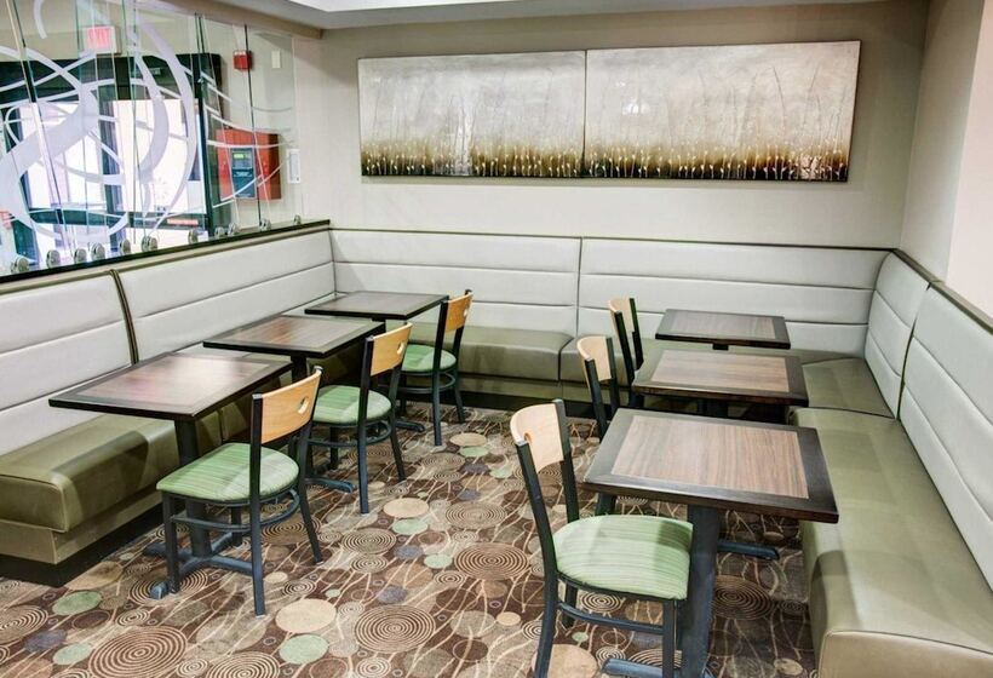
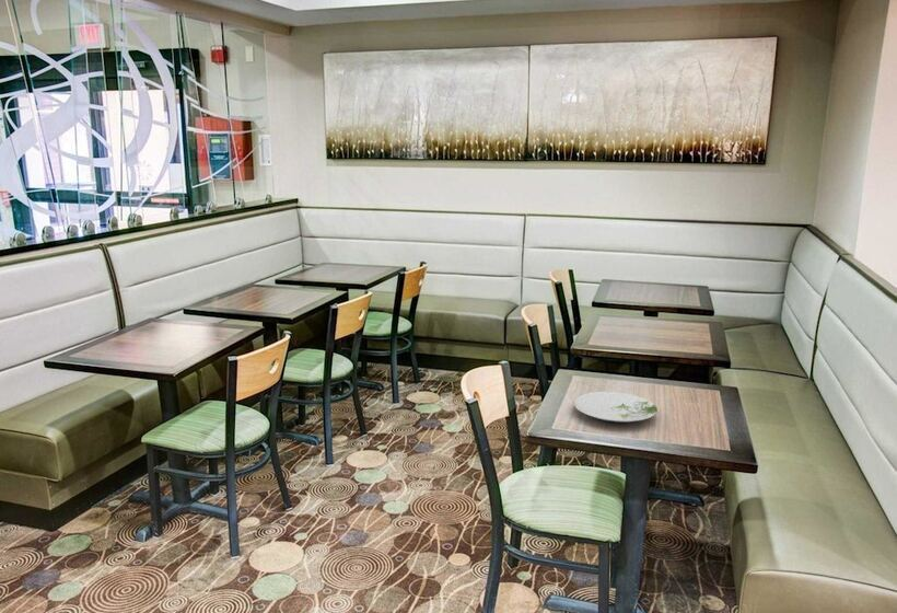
+ plate [572,391,659,424]
